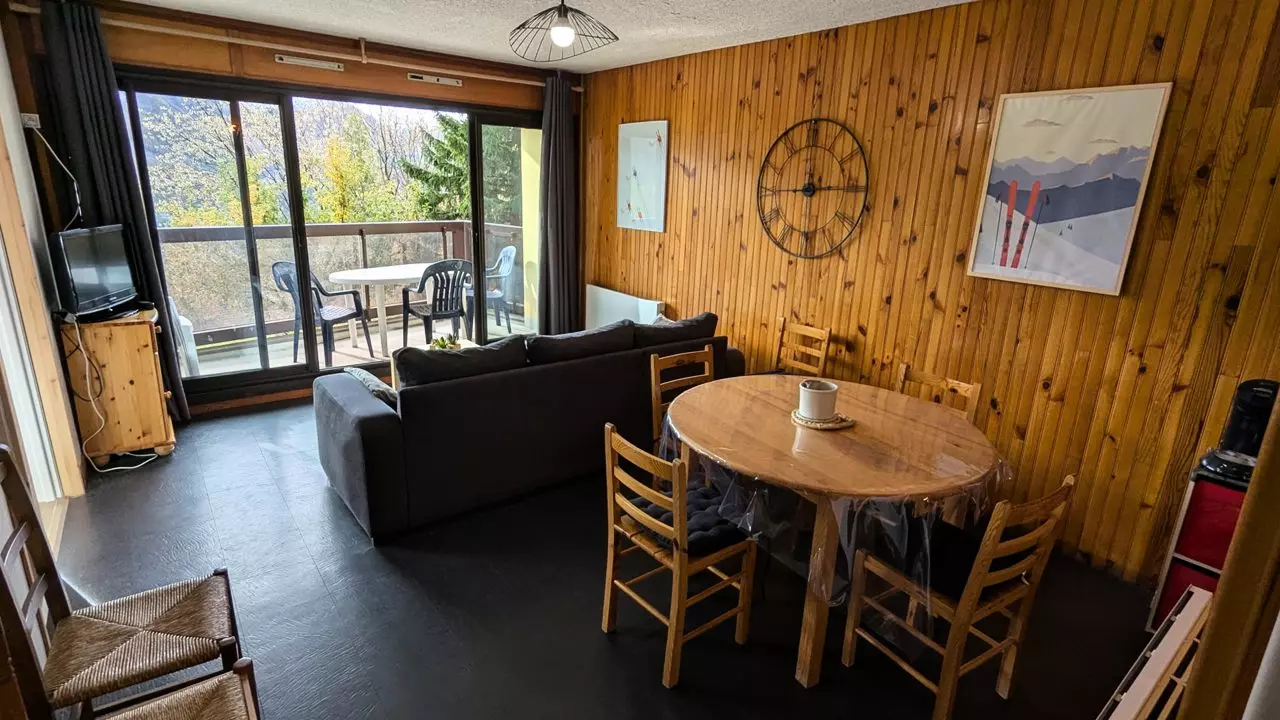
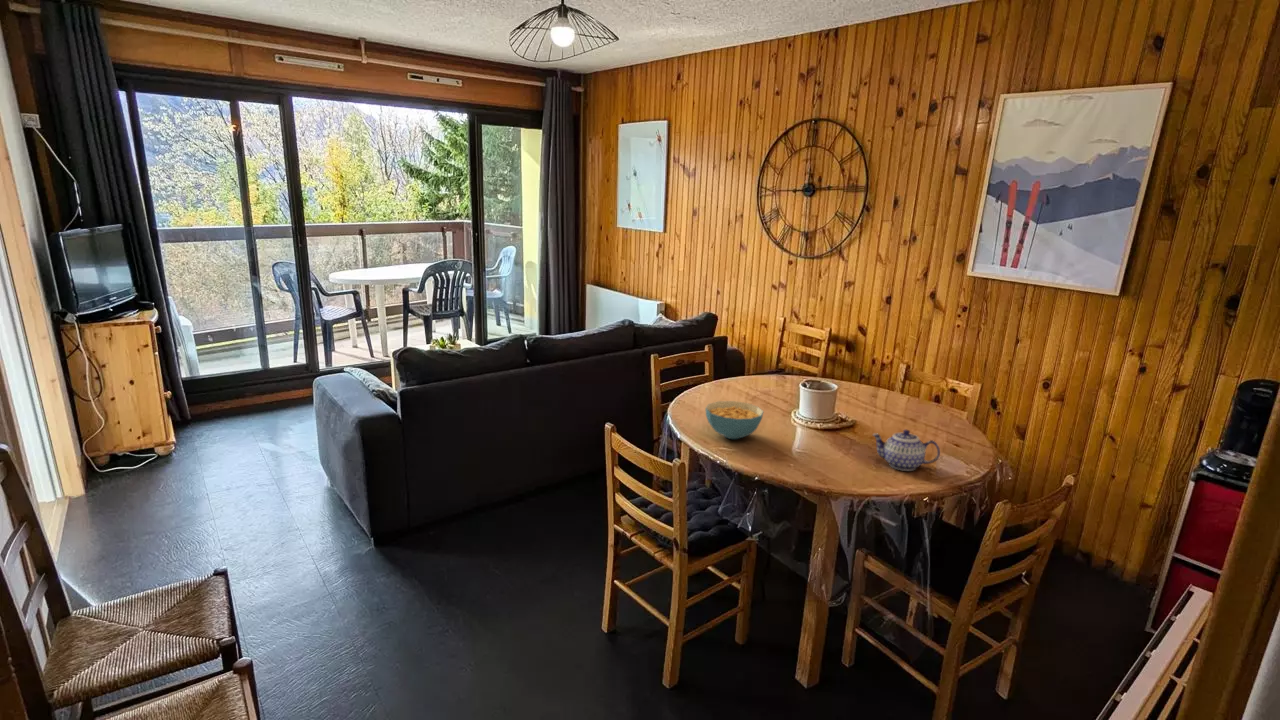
+ cereal bowl [704,400,765,440]
+ teapot [872,429,941,472]
